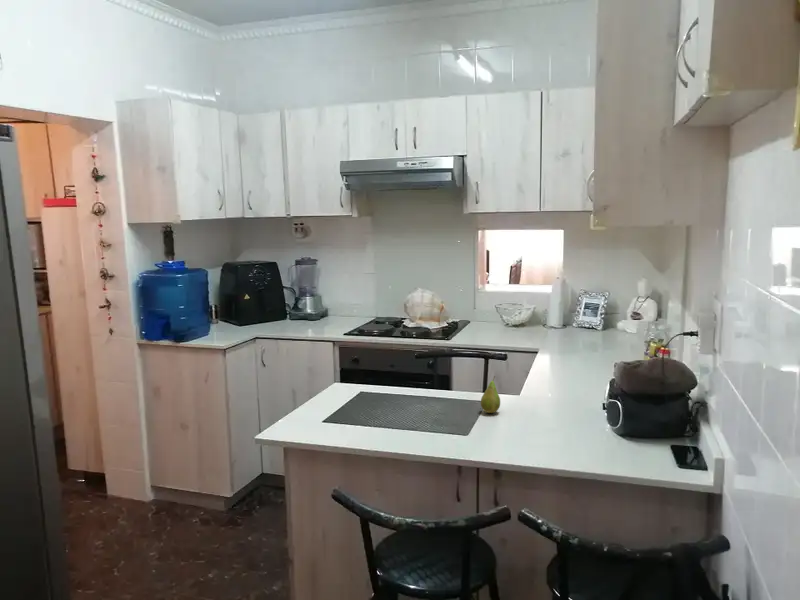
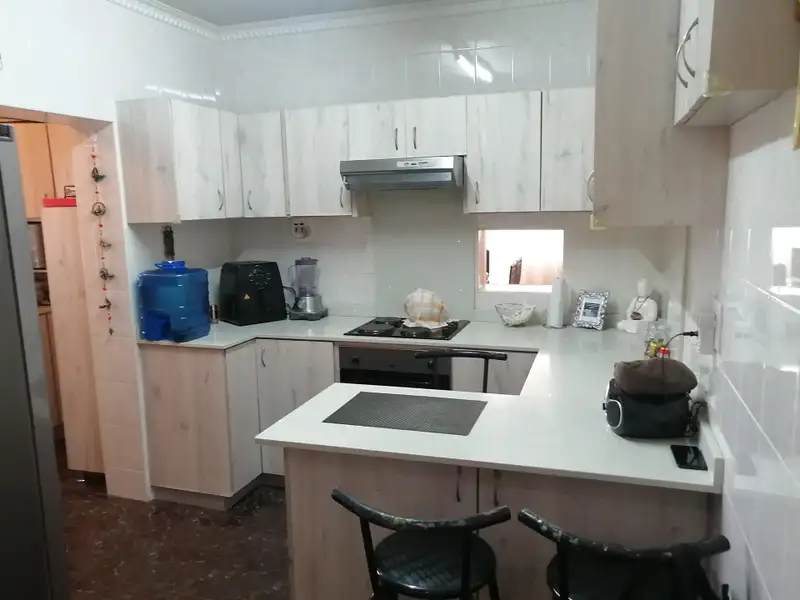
- fruit [480,375,501,414]
